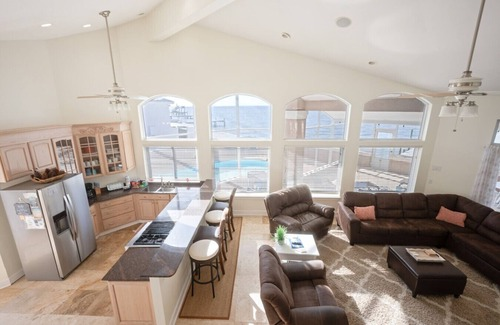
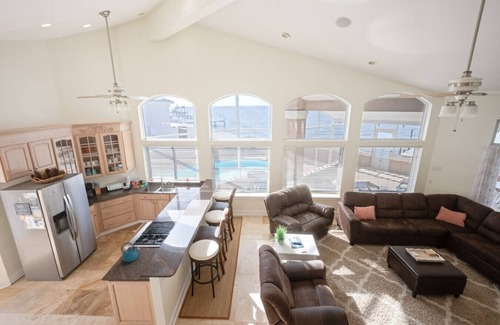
+ kettle [120,241,141,263]
